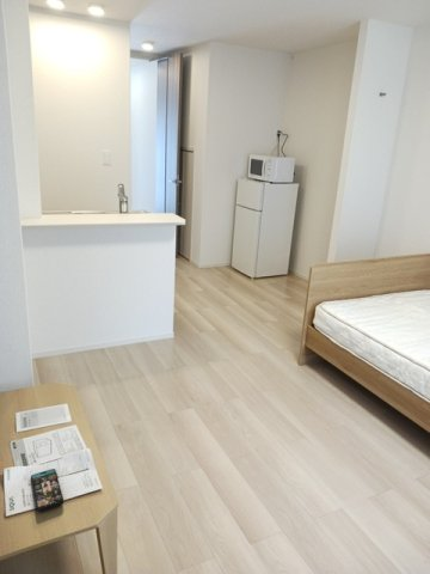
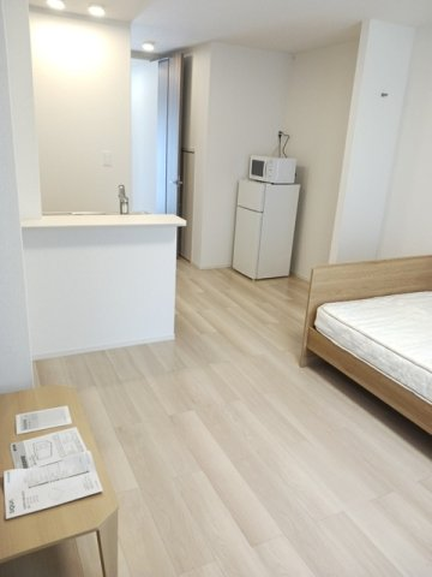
- smartphone [30,468,64,513]
